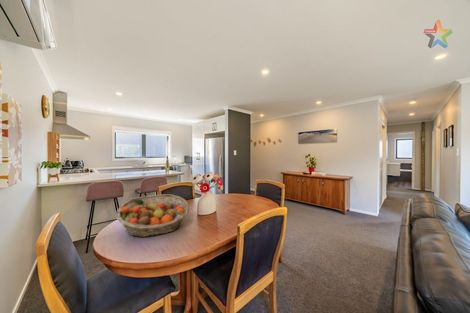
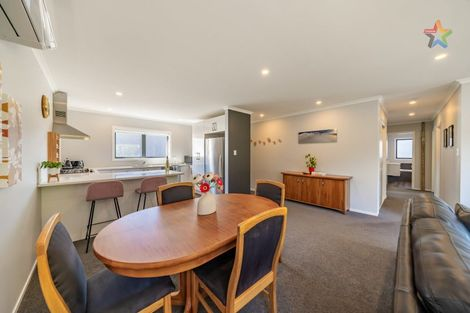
- fruit basket [115,193,191,238]
